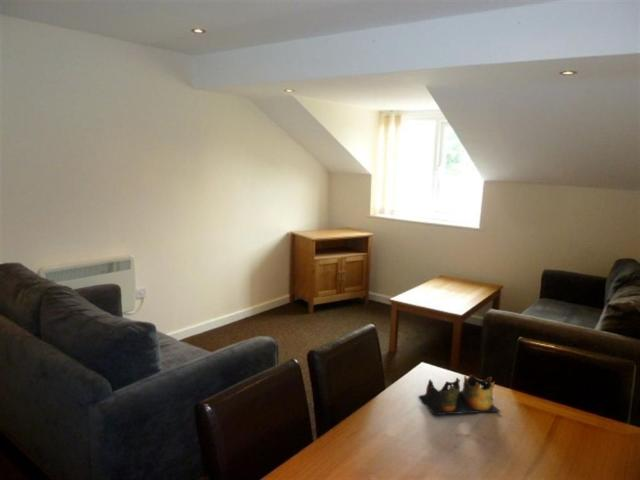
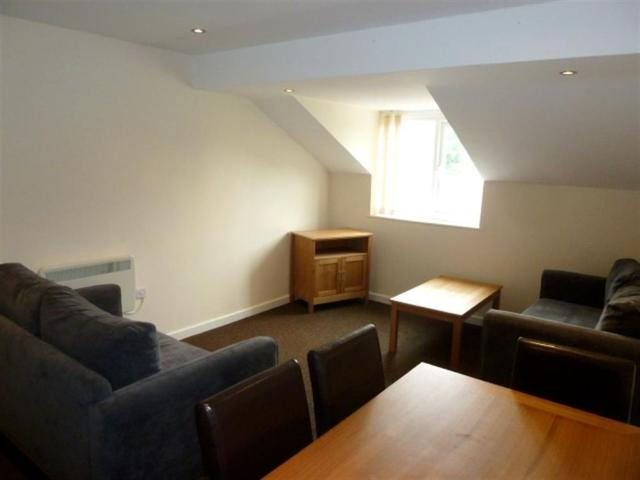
- decorative bowl [417,374,501,416]
